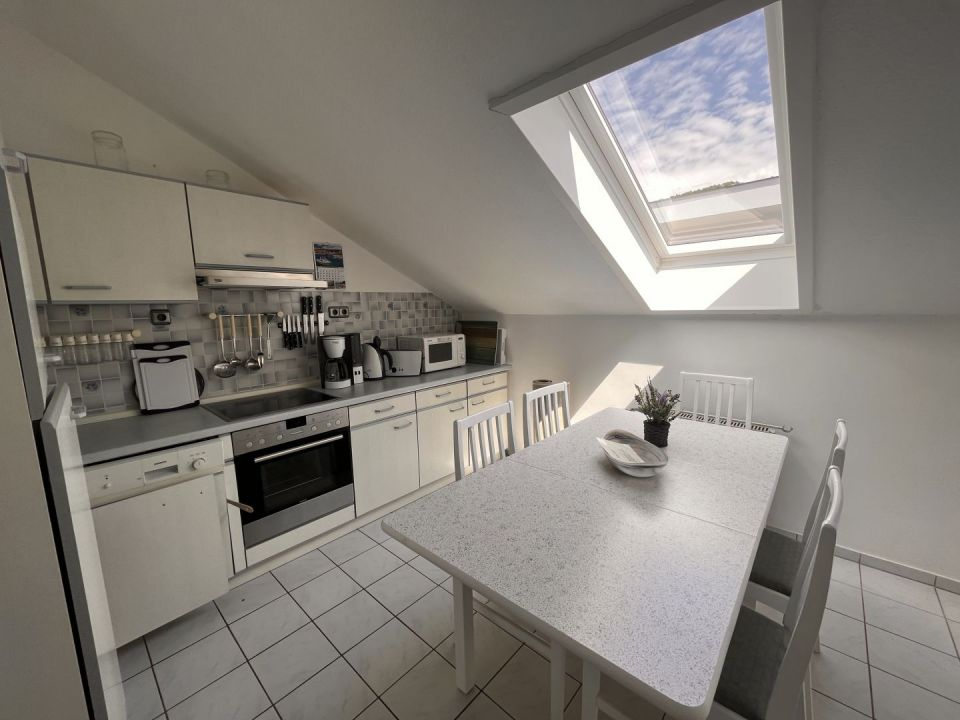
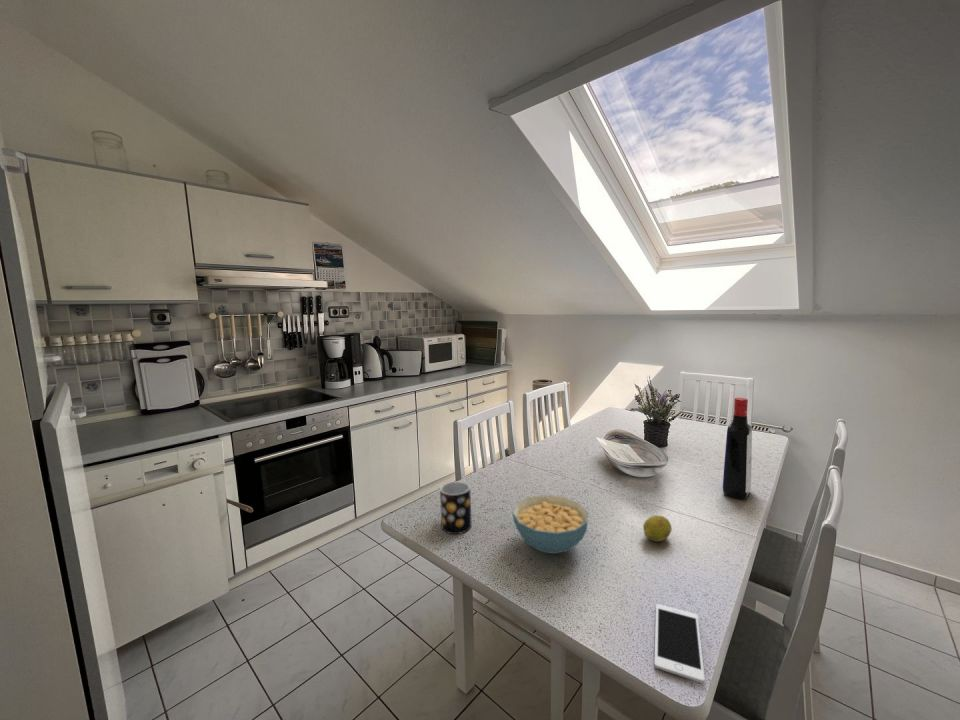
+ cereal bowl [512,494,589,555]
+ liquor bottle [722,397,753,500]
+ mug [439,480,473,535]
+ fruit [642,514,673,543]
+ cell phone [654,603,706,684]
